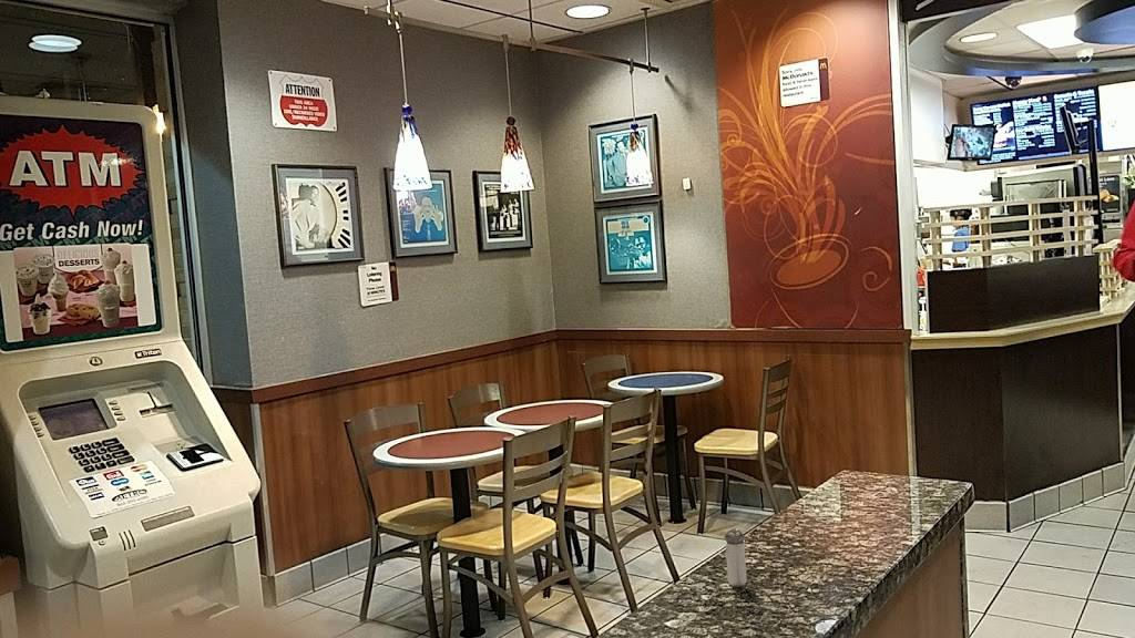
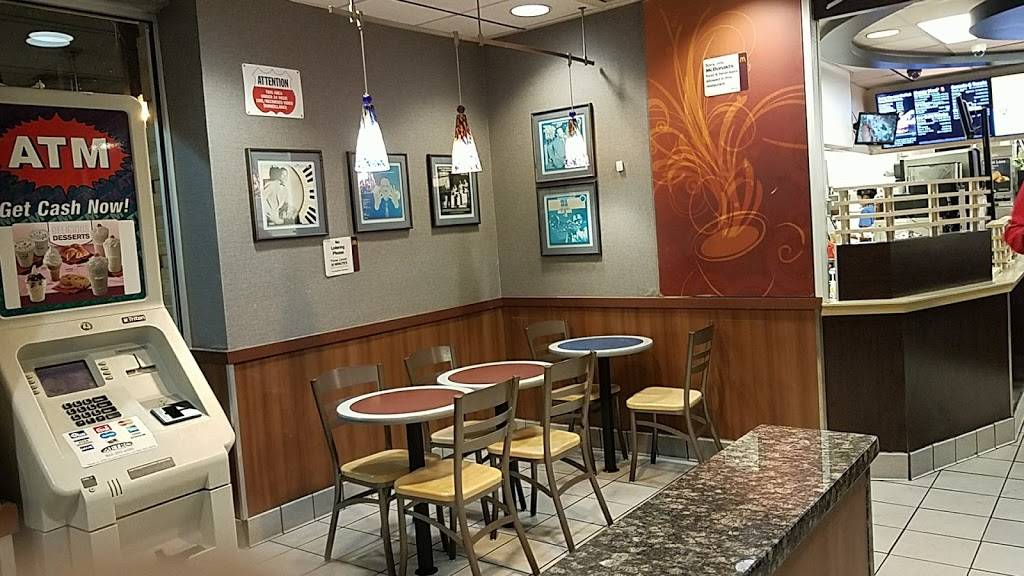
- shaker [724,527,748,588]
